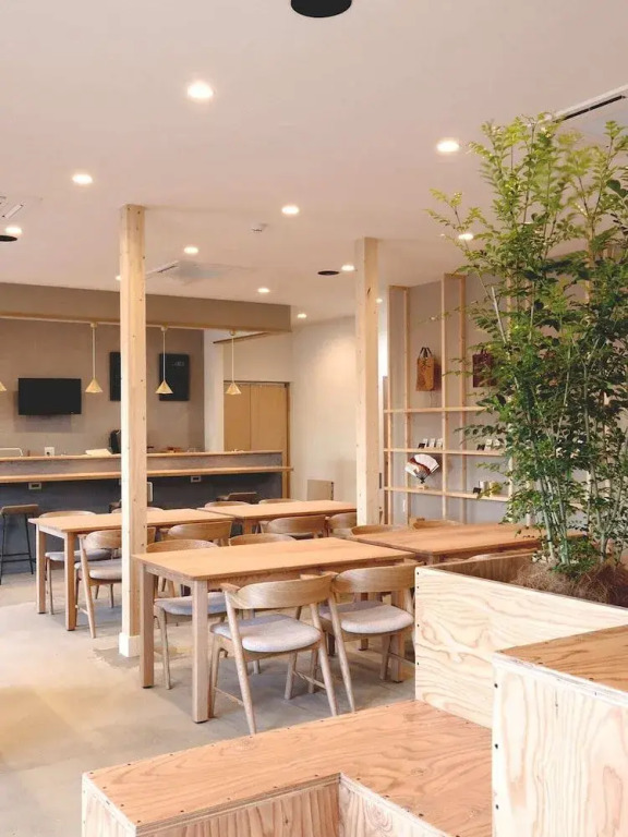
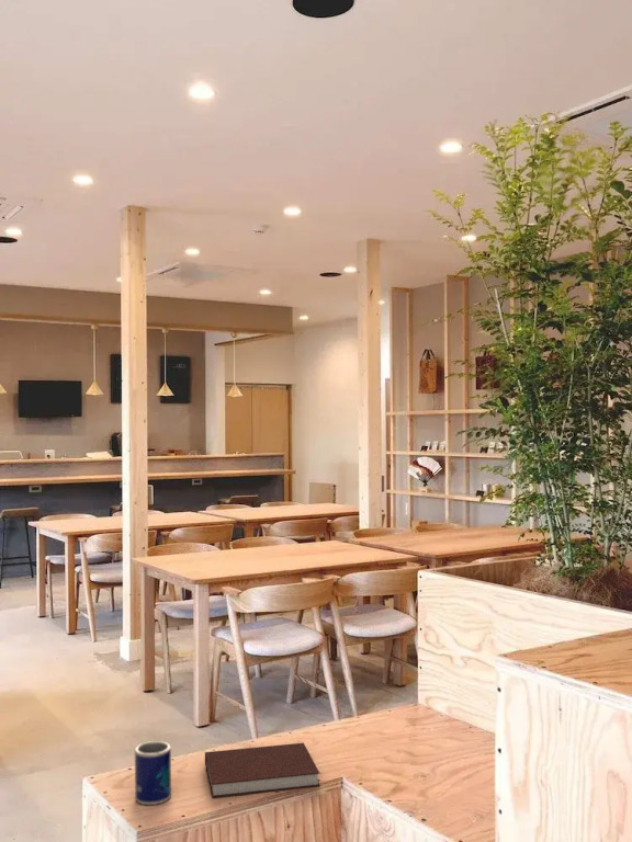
+ mug [134,740,172,806]
+ notebook [204,742,321,798]
